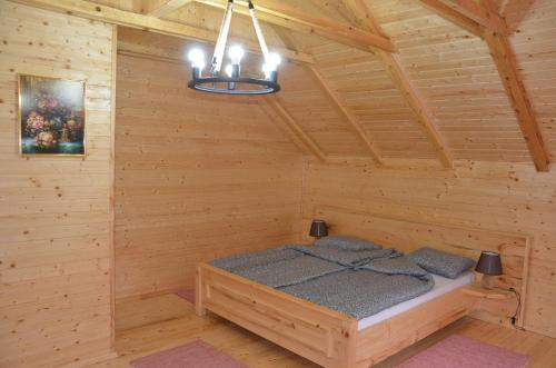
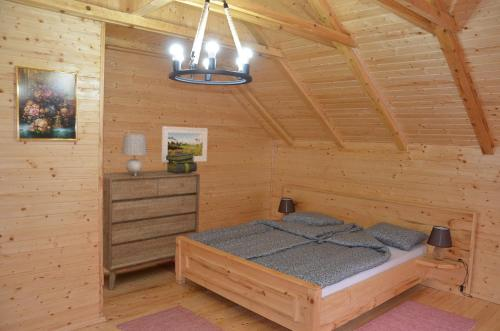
+ dresser [102,169,201,291]
+ table lamp [121,133,148,176]
+ stack of books [165,153,198,174]
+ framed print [160,125,209,164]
